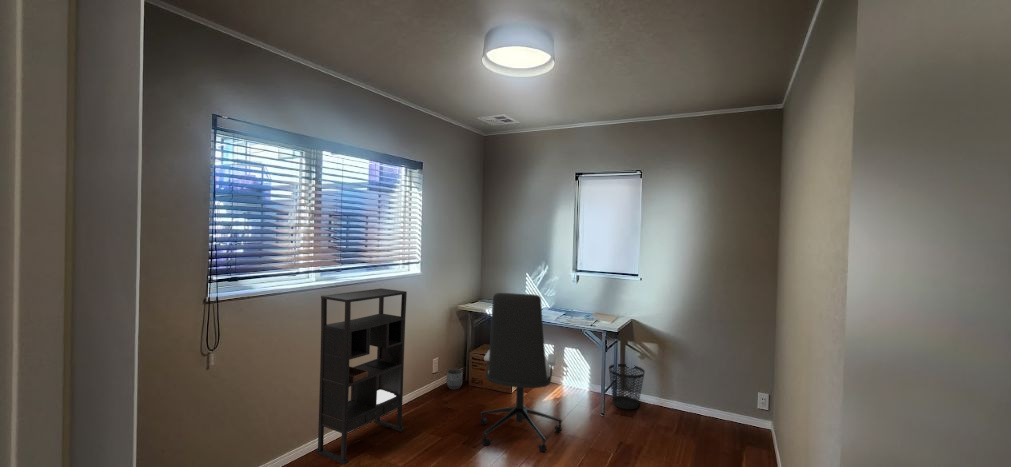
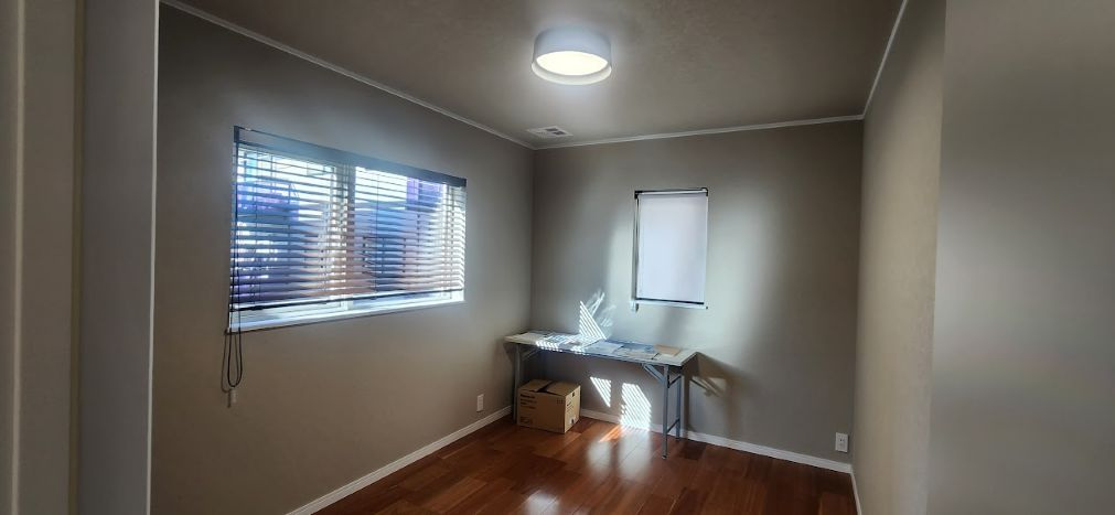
- planter [446,368,464,391]
- bookshelf [315,287,408,466]
- office chair [479,292,563,453]
- wastebasket [608,363,646,410]
